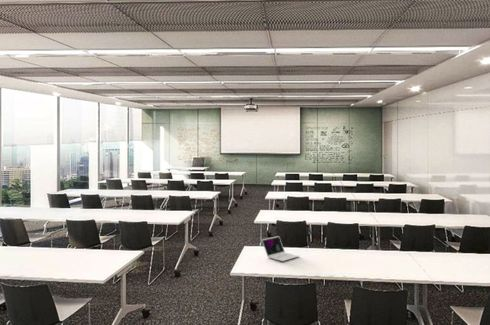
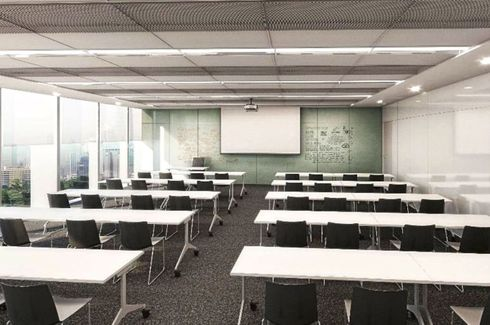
- laptop [261,235,300,262]
